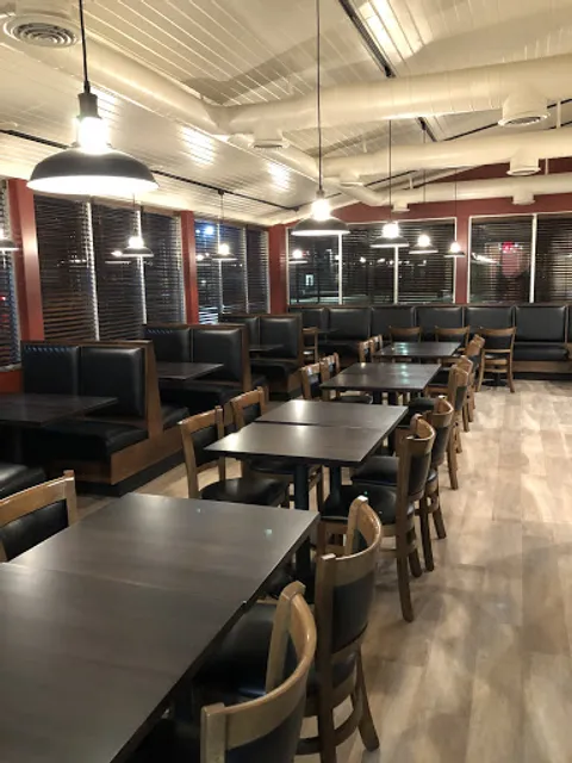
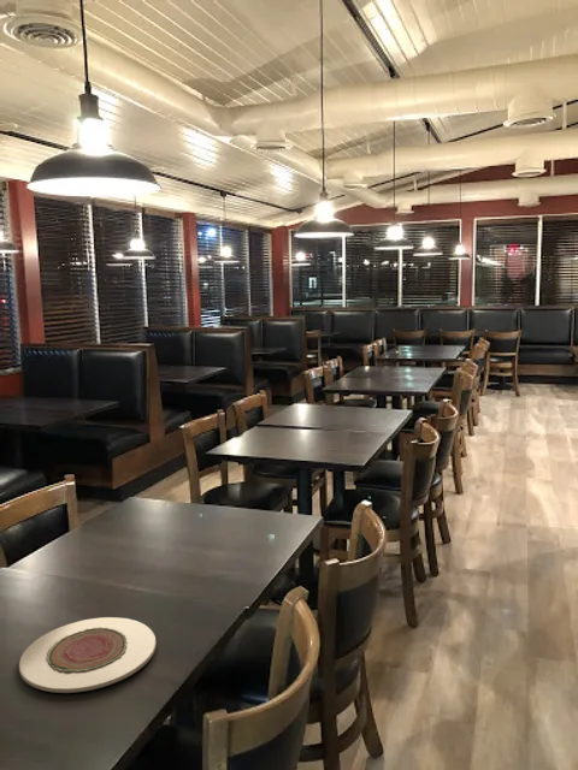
+ plate [18,616,158,694]
